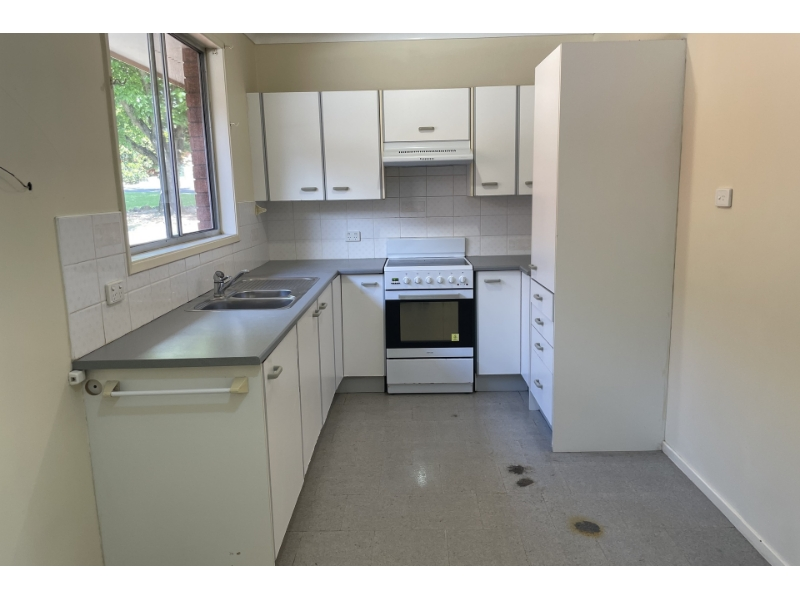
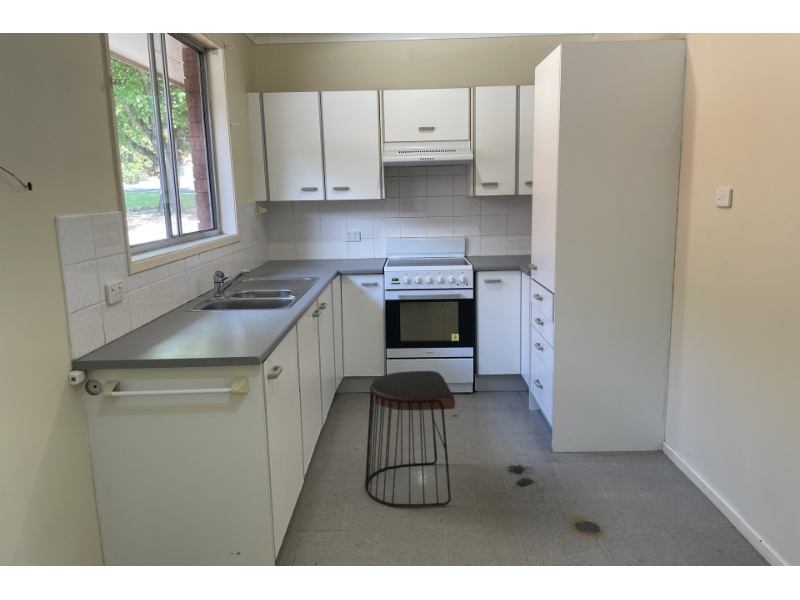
+ stool [364,370,456,508]
